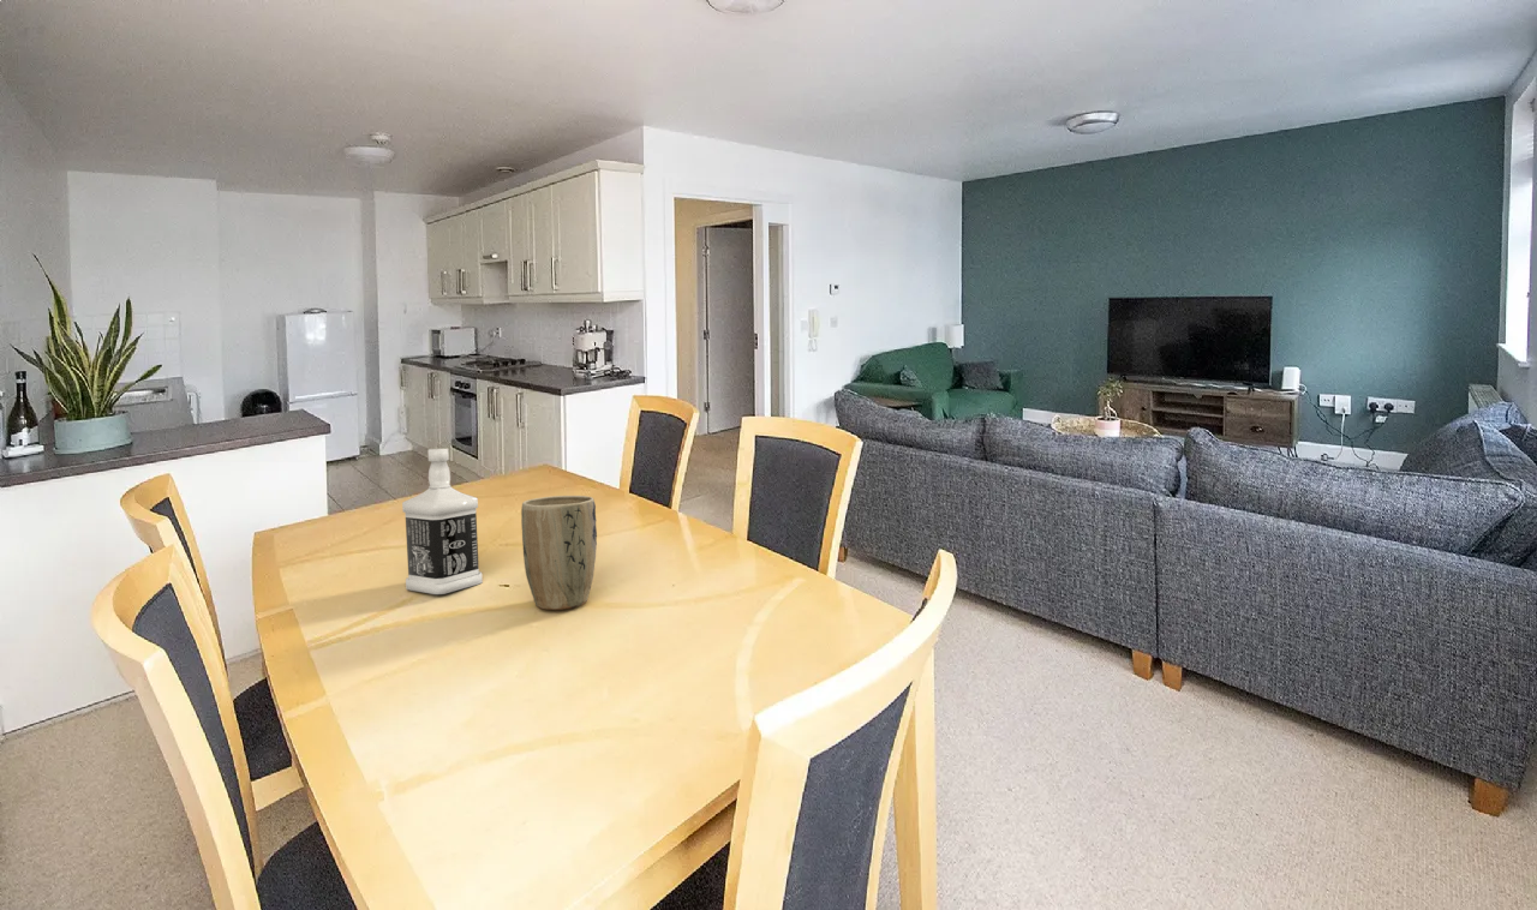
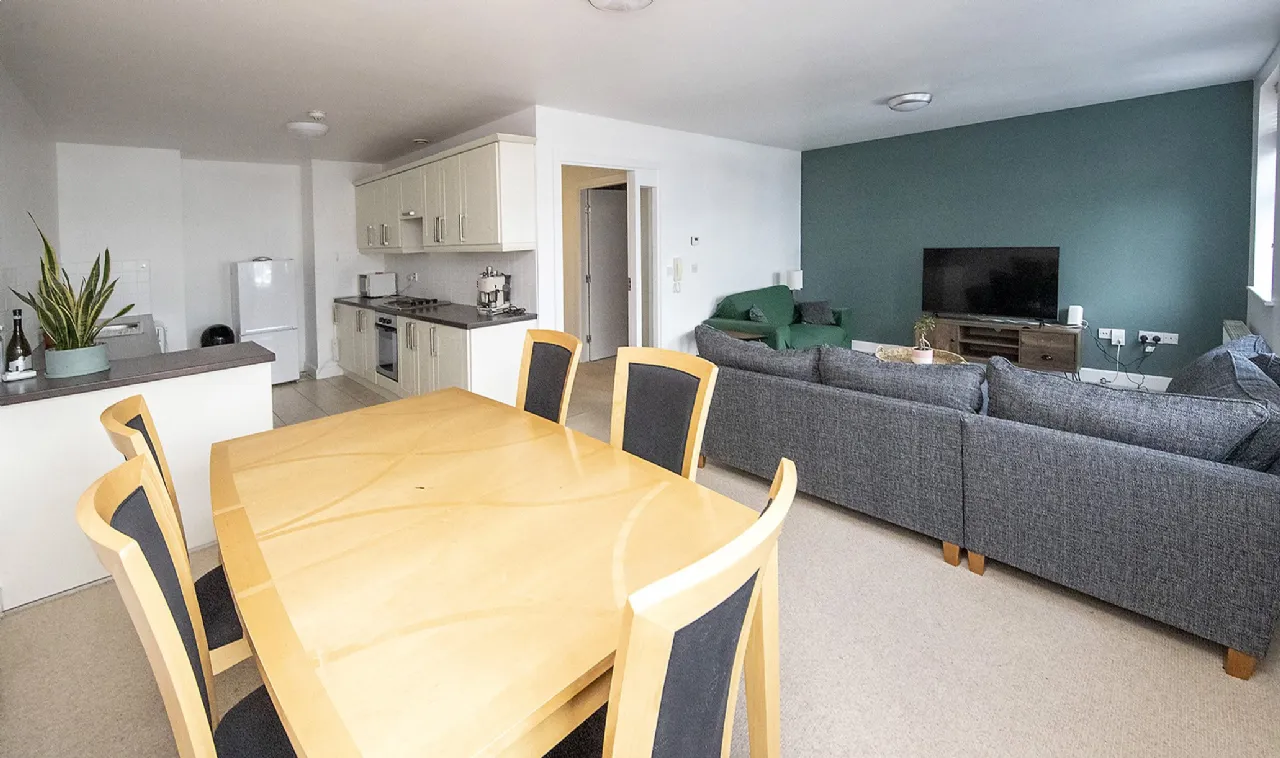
- bottle [401,447,484,595]
- plant pot [520,495,598,611]
